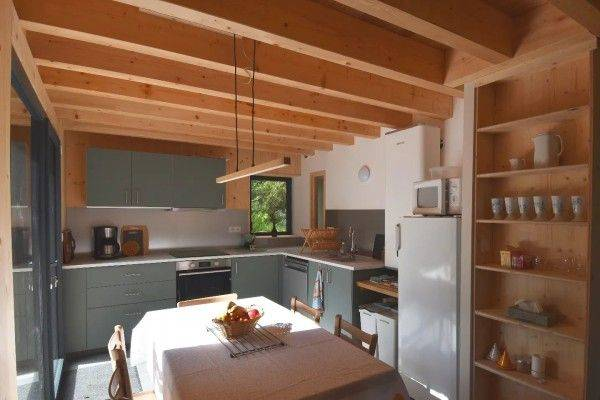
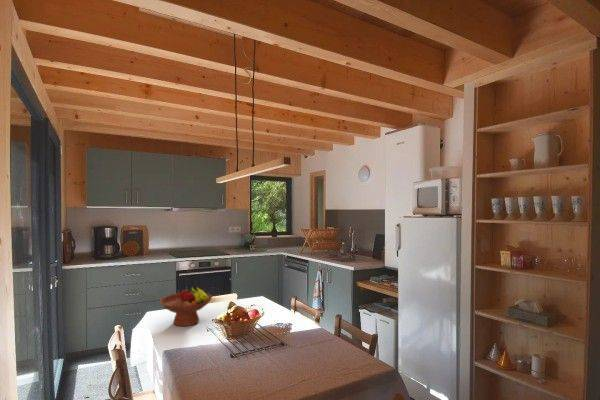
+ fruit bowl [158,284,213,327]
